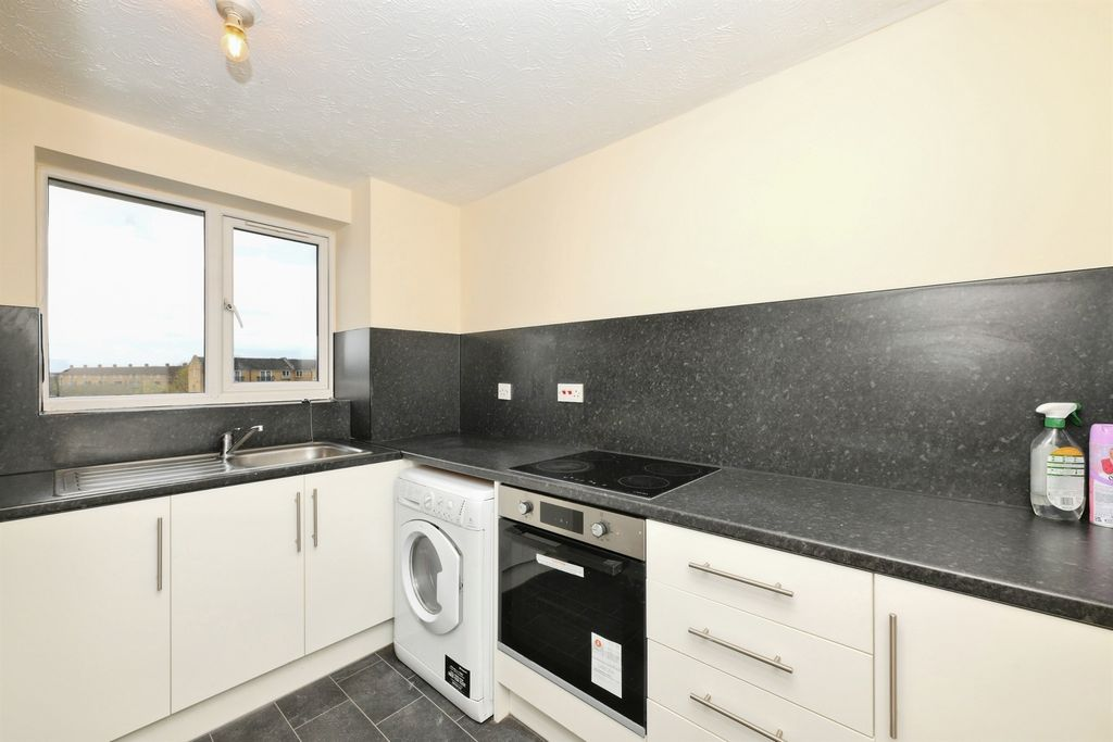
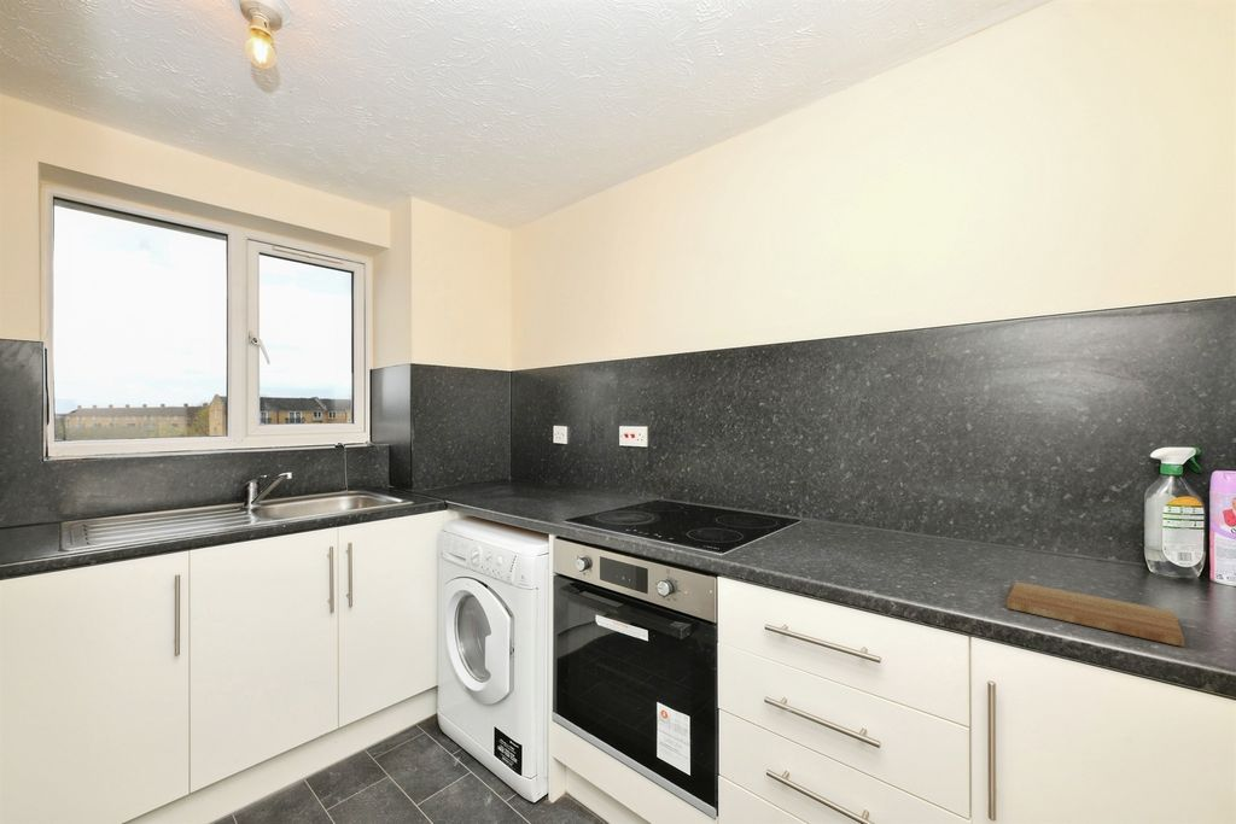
+ cutting board [1005,580,1185,648]
